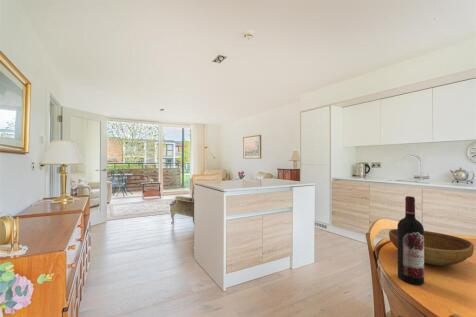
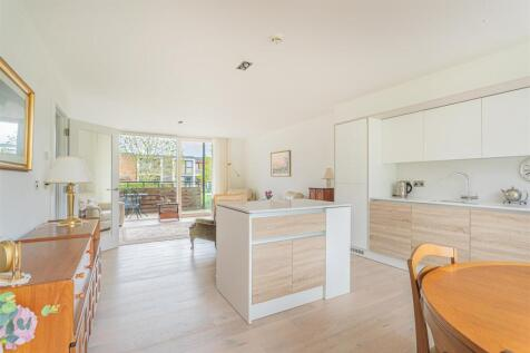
- bowl [388,228,475,267]
- wine bottle [396,195,425,286]
